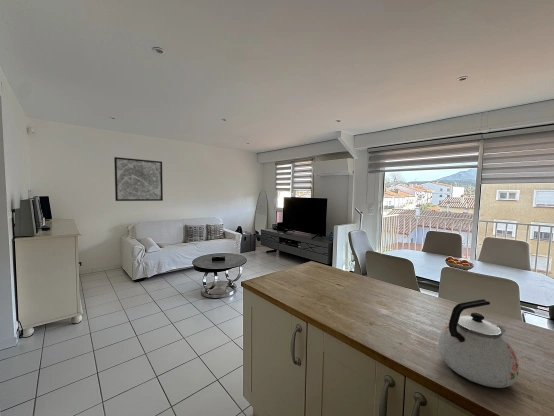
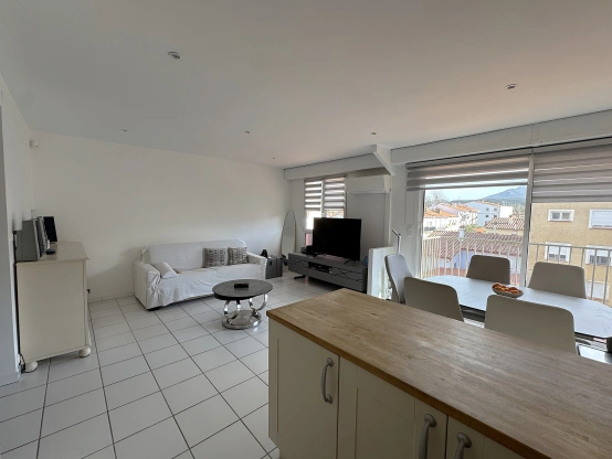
- wall art [113,156,164,202]
- kettle [437,298,520,389]
